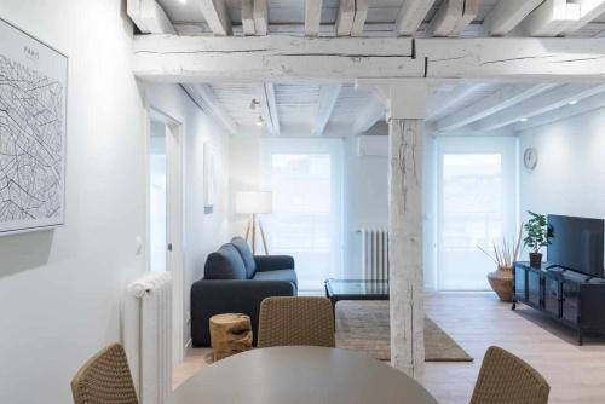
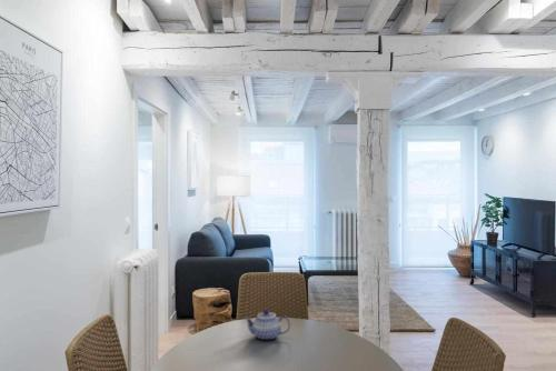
+ teapot [245,308,291,341]
